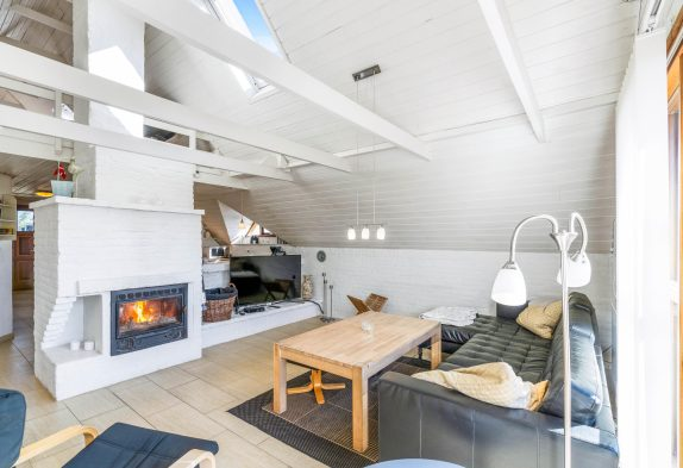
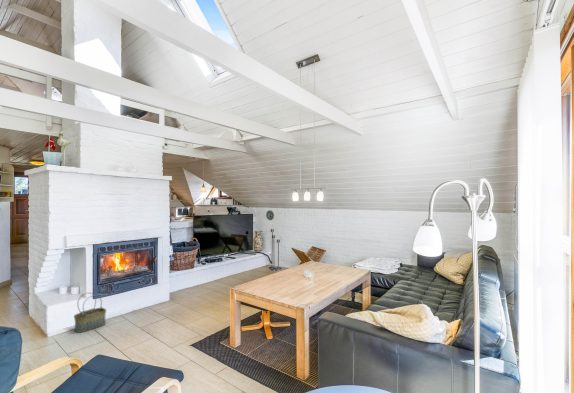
+ basket [73,292,107,334]
